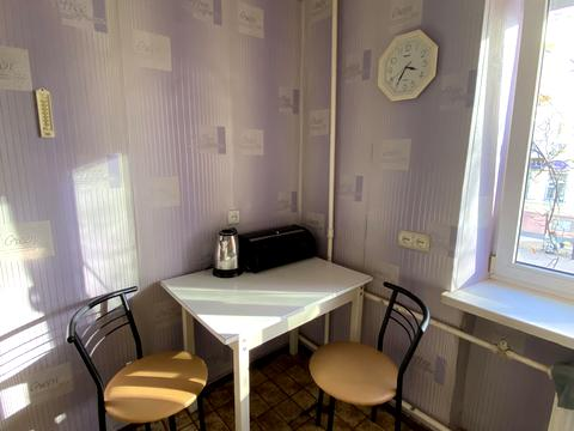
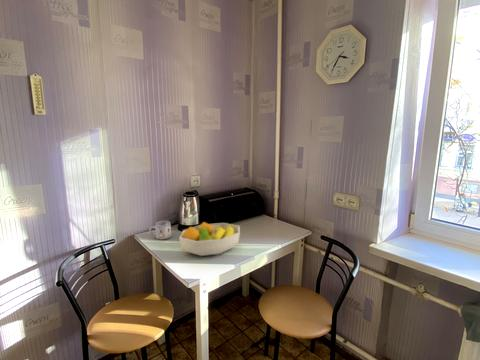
+ fruit bowl [178,221,241,257]
+ mug [148,220,172,240]
